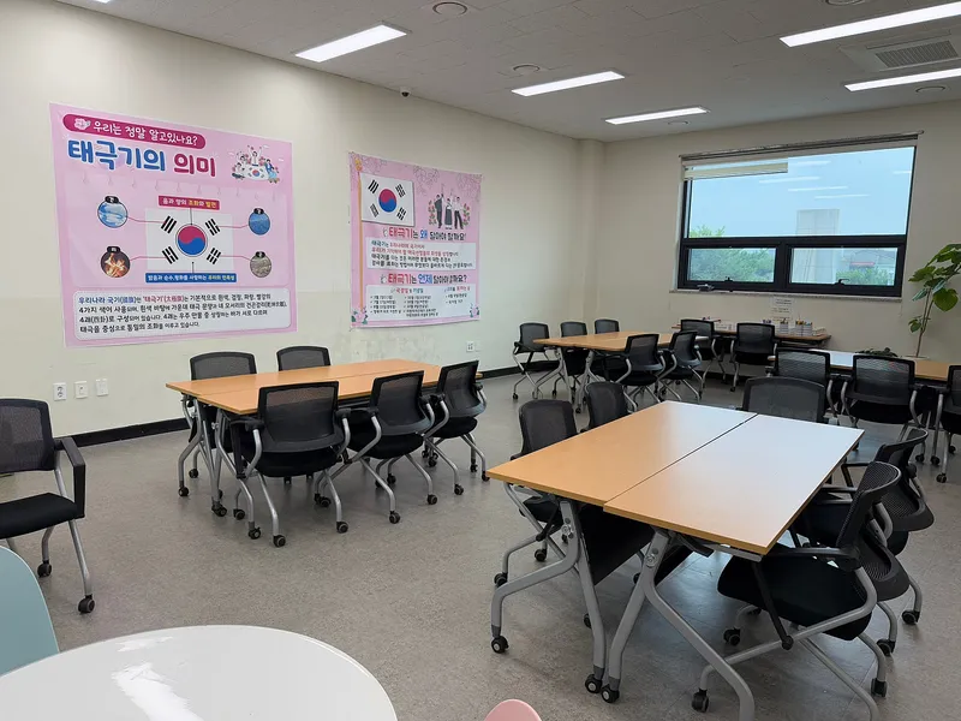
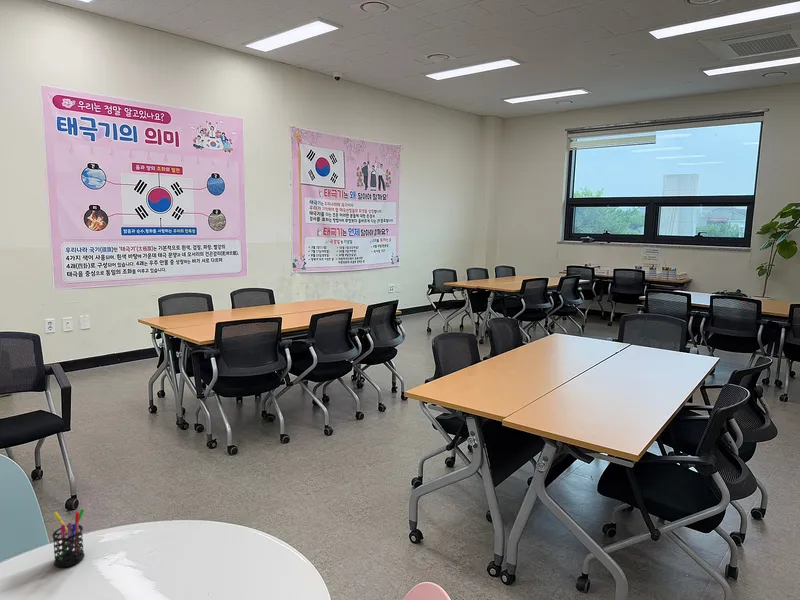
+ pen holder [51,508,85,568]
